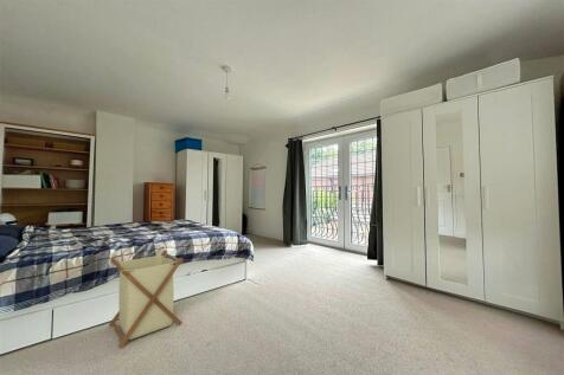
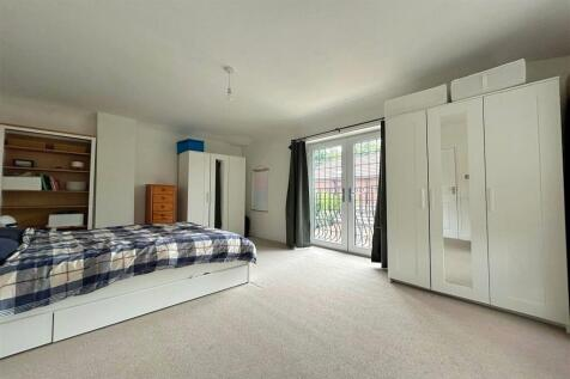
- laundry basket [108,248,184,349]
